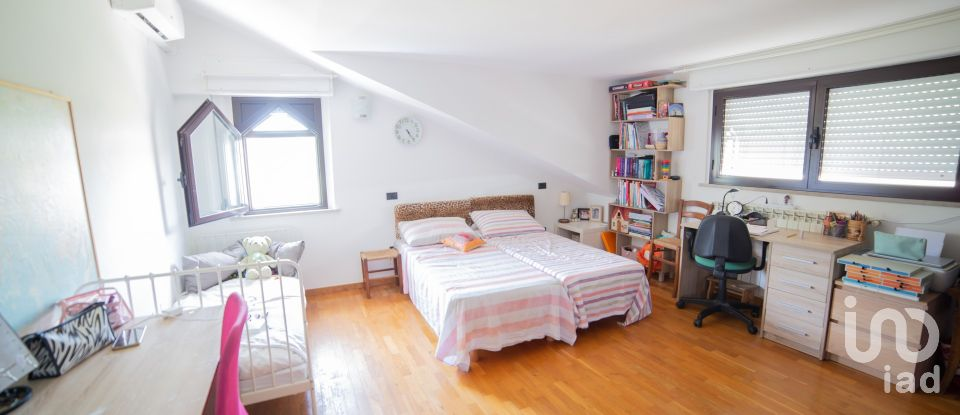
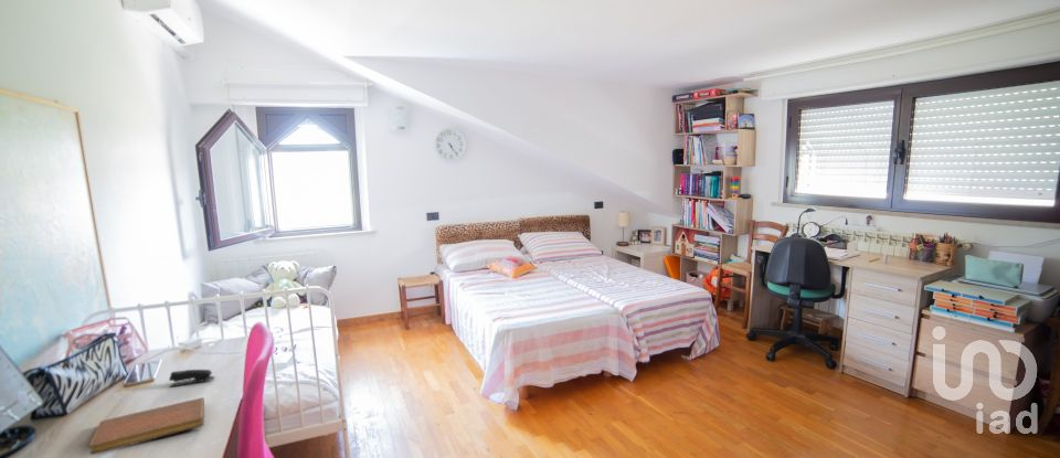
+ stapler [168,369,215,388]
+ notebook [88,396,205,455]
